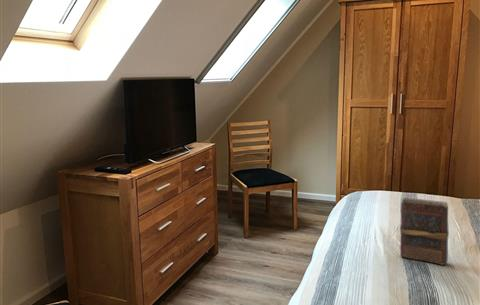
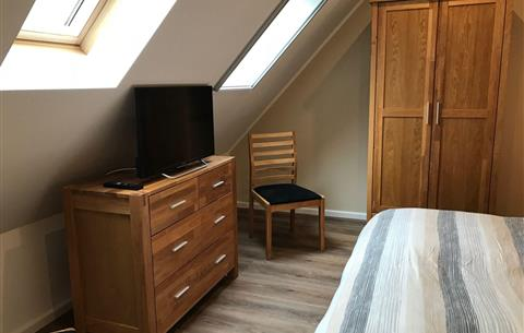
- book [399,196,450,266]
